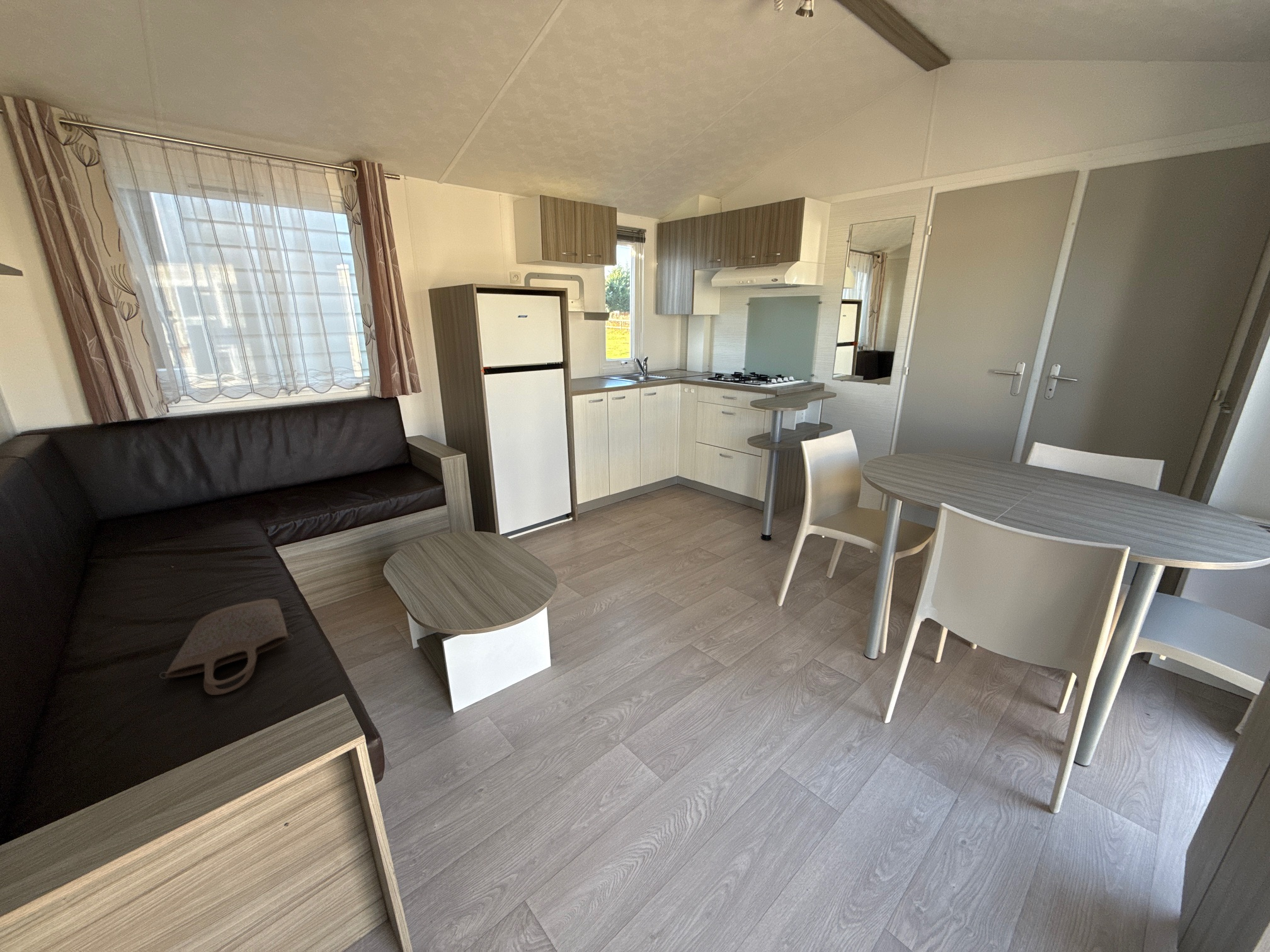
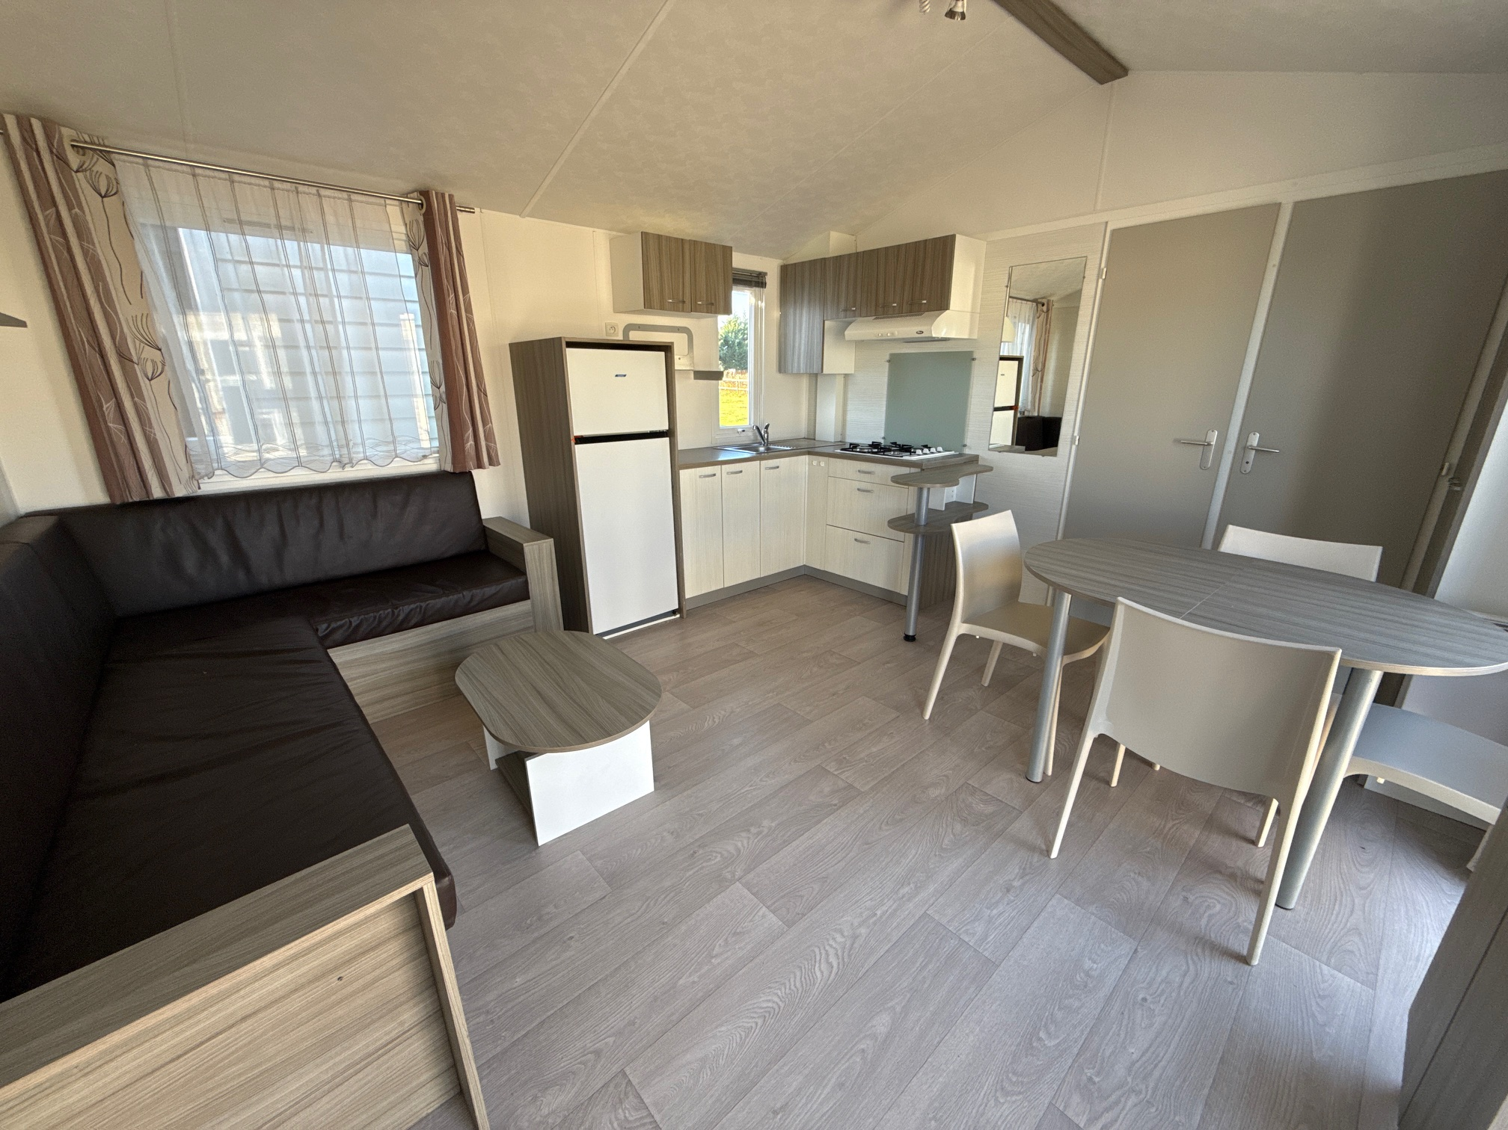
- shopping bag [159,598,294,696]
